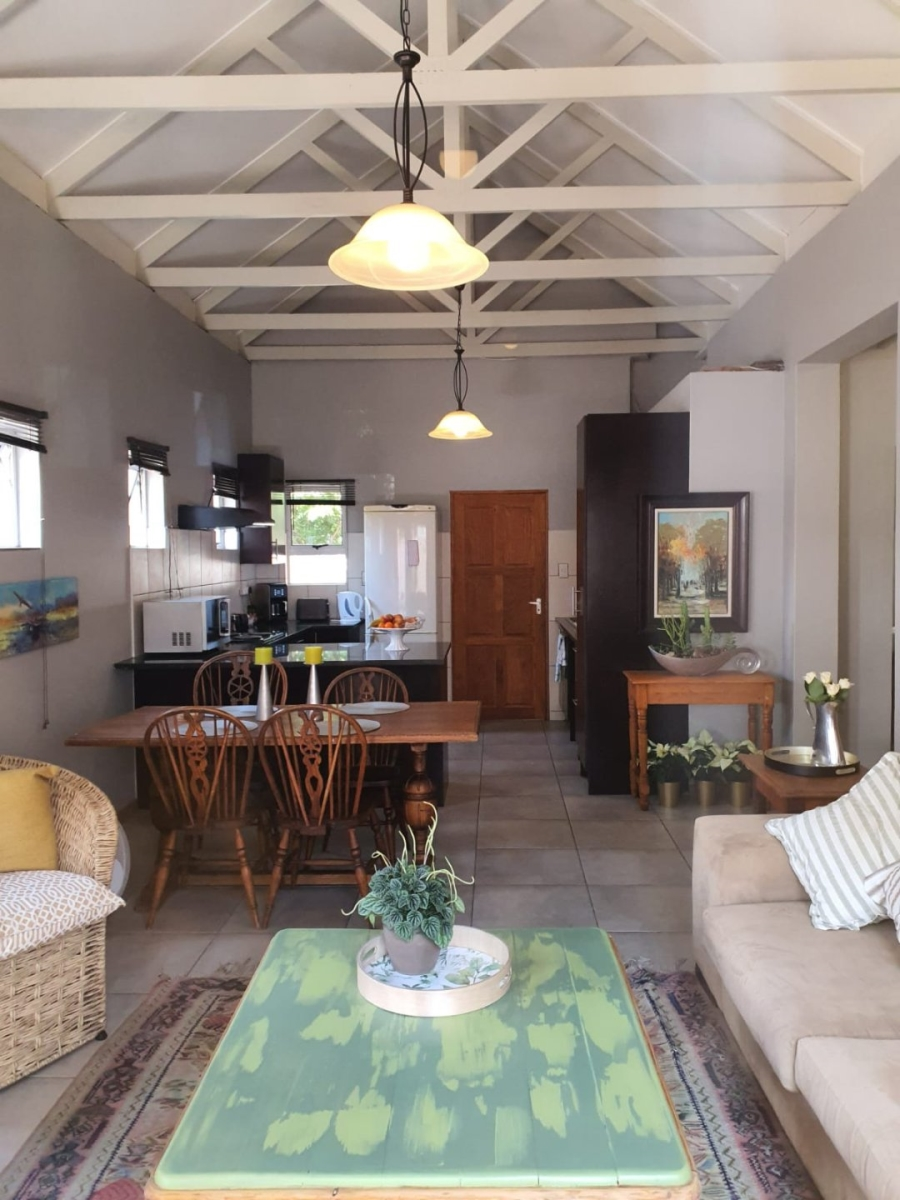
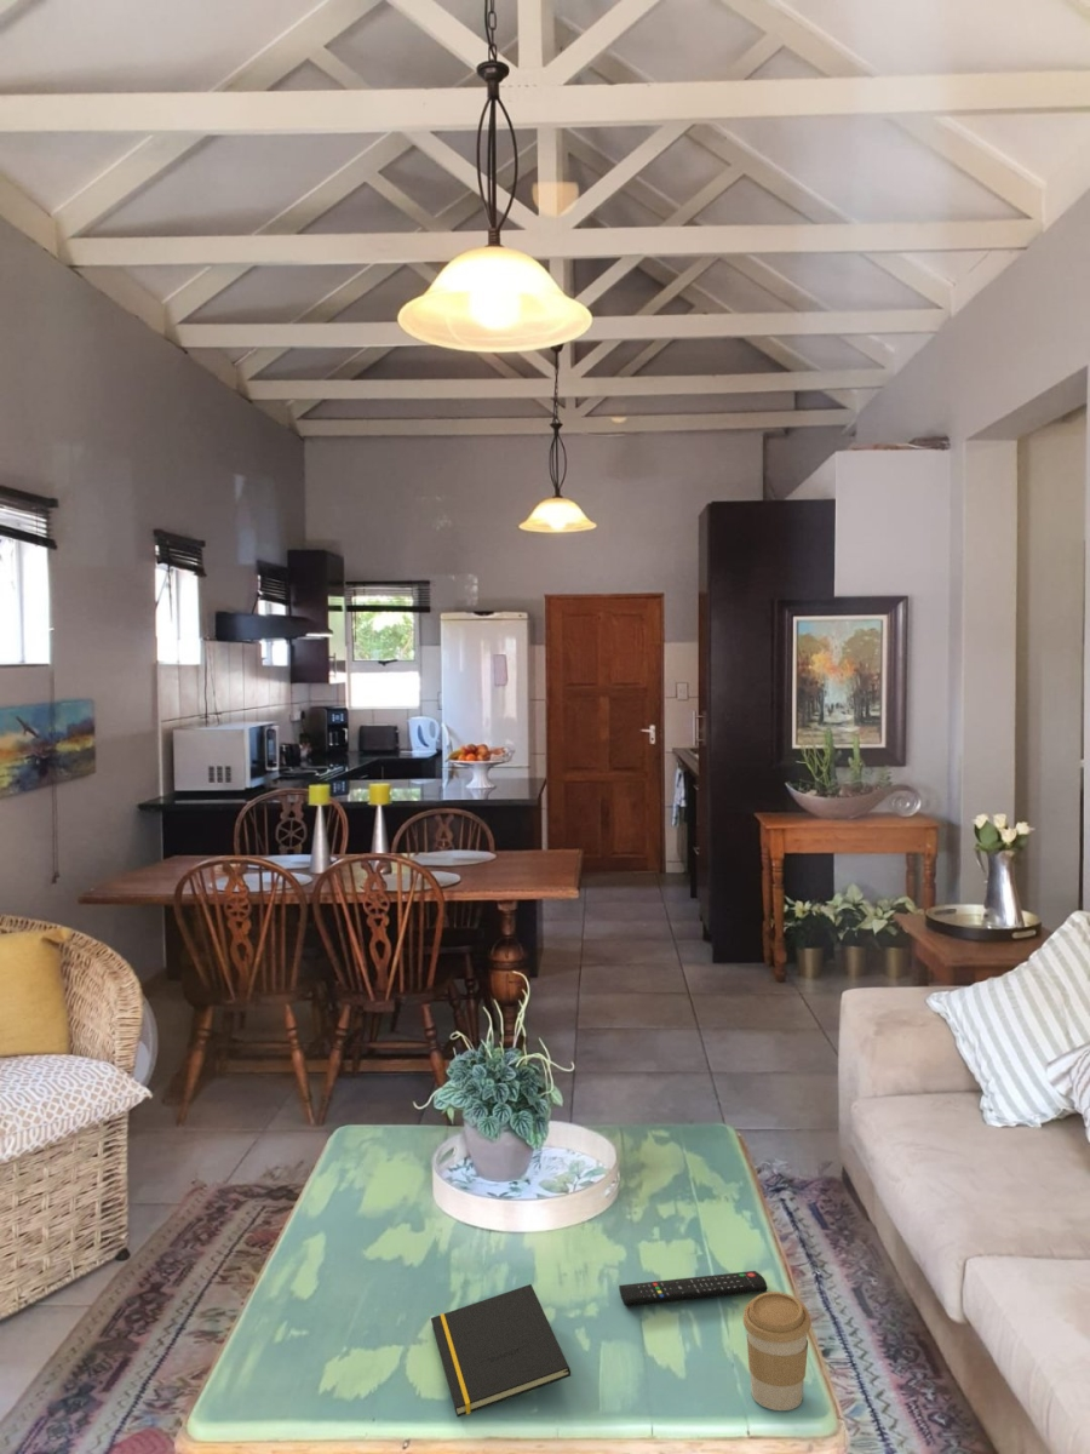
+ coffee cup [742,1290,813,1412]
+ notepad [430,1283,572,1419]
+ remote control [618,1270,768,1307]
